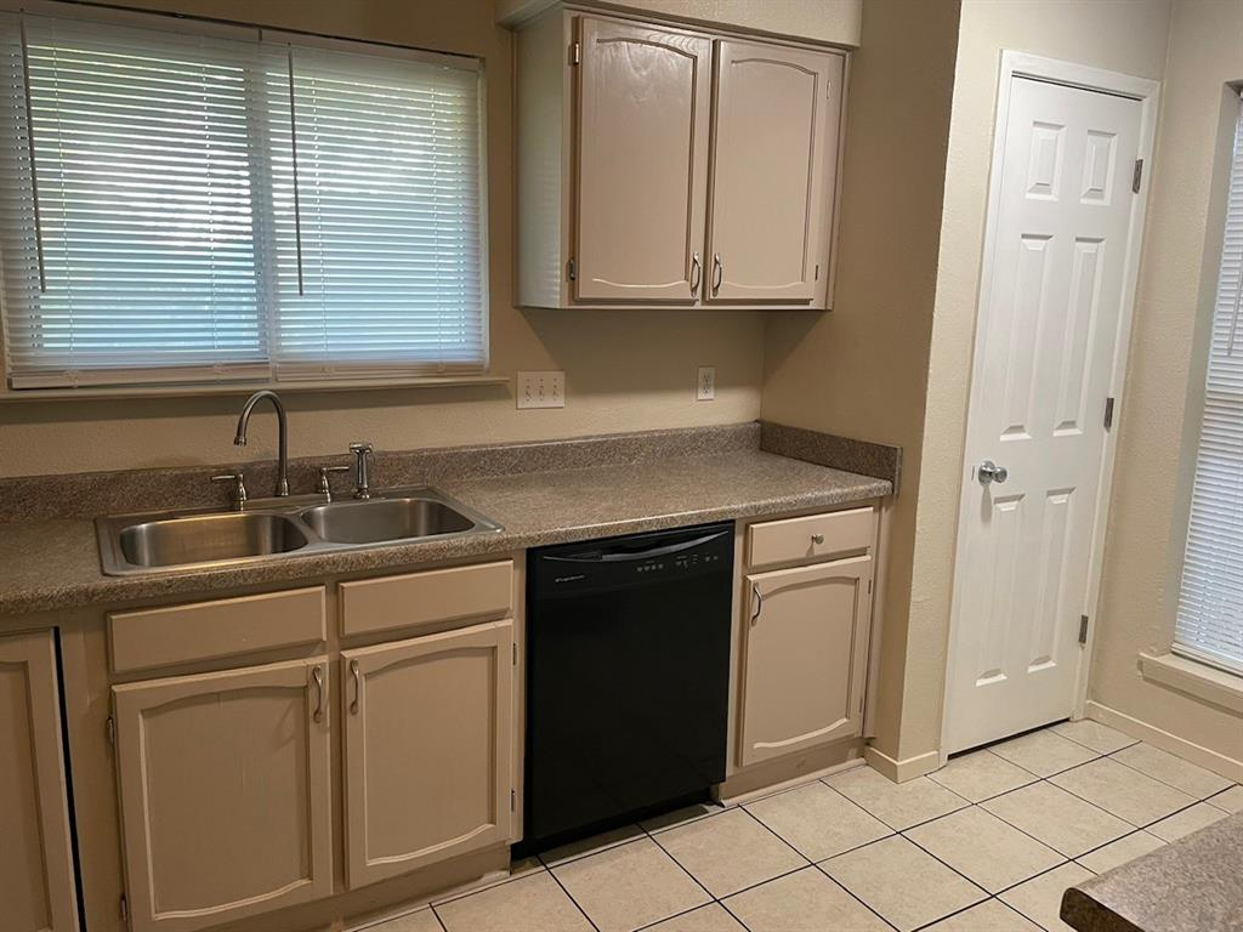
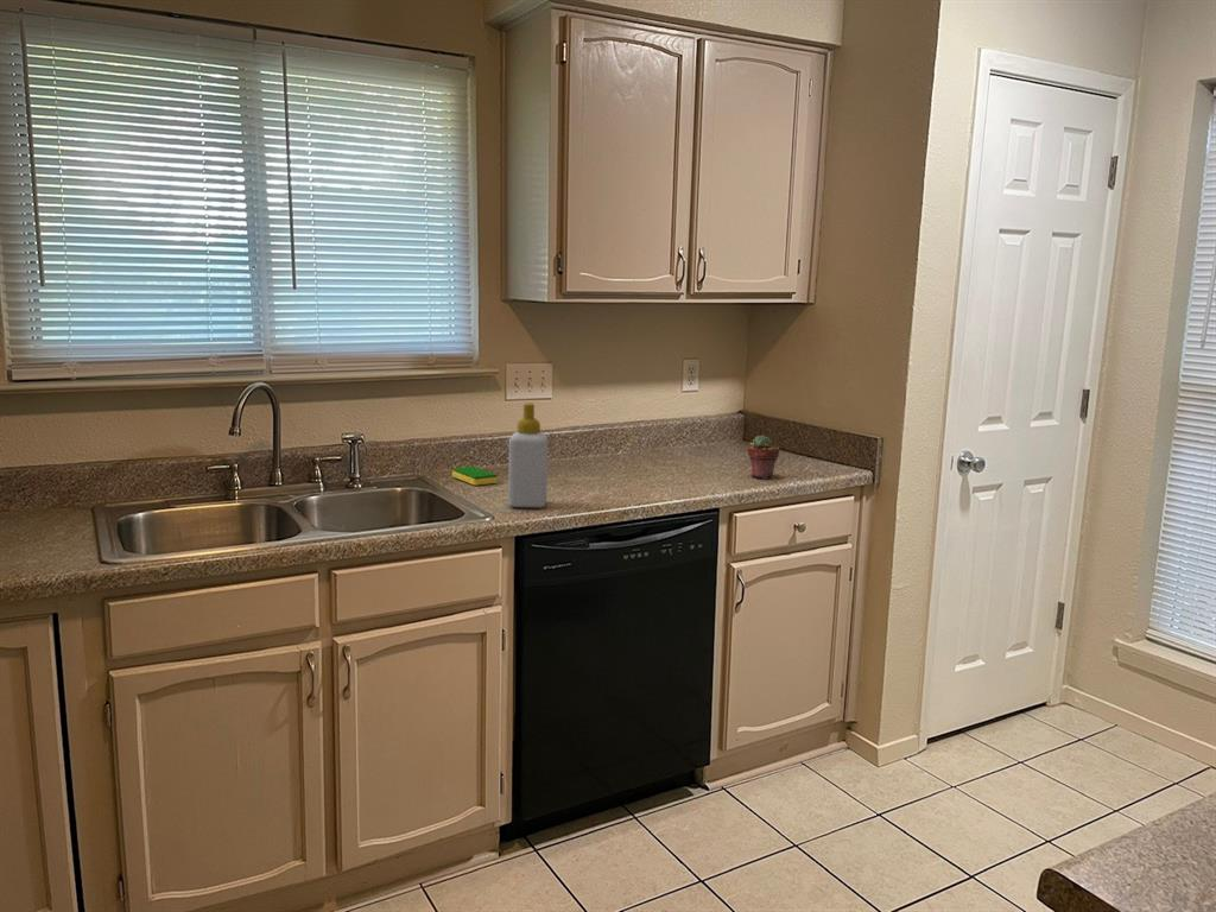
+ soap bottle [507,401,549,508]
+ dish sponge [451,466,499,487]
+ potted succulent [747,435,780,480]
